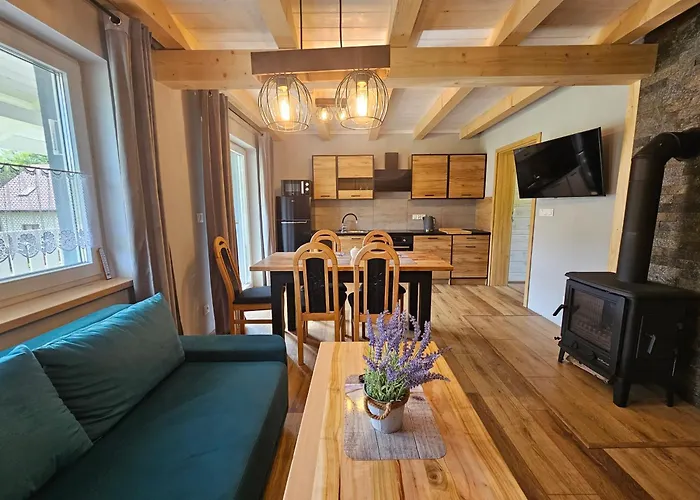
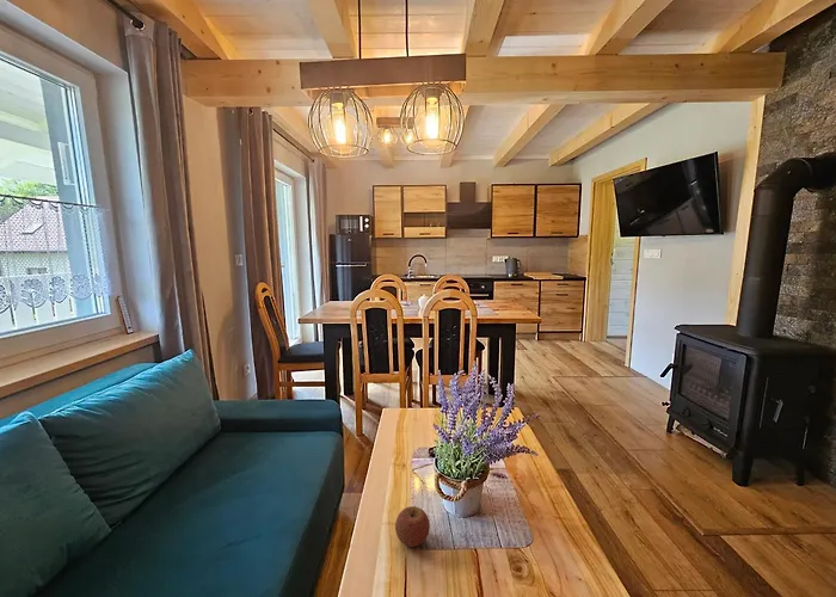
+ apple [394,505,431,548]
